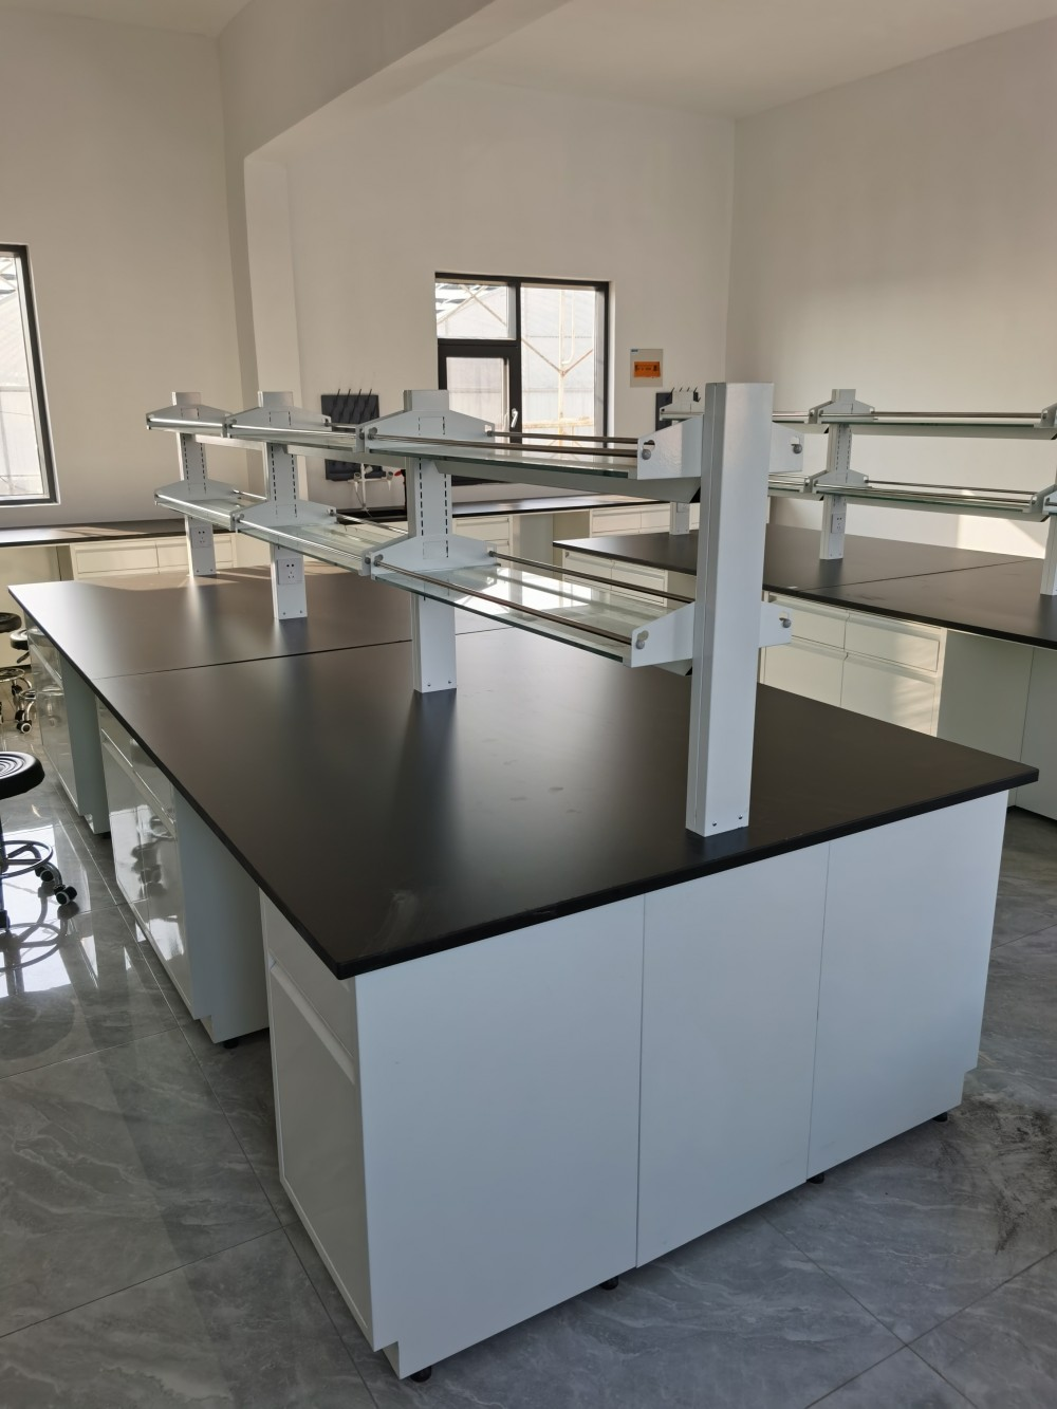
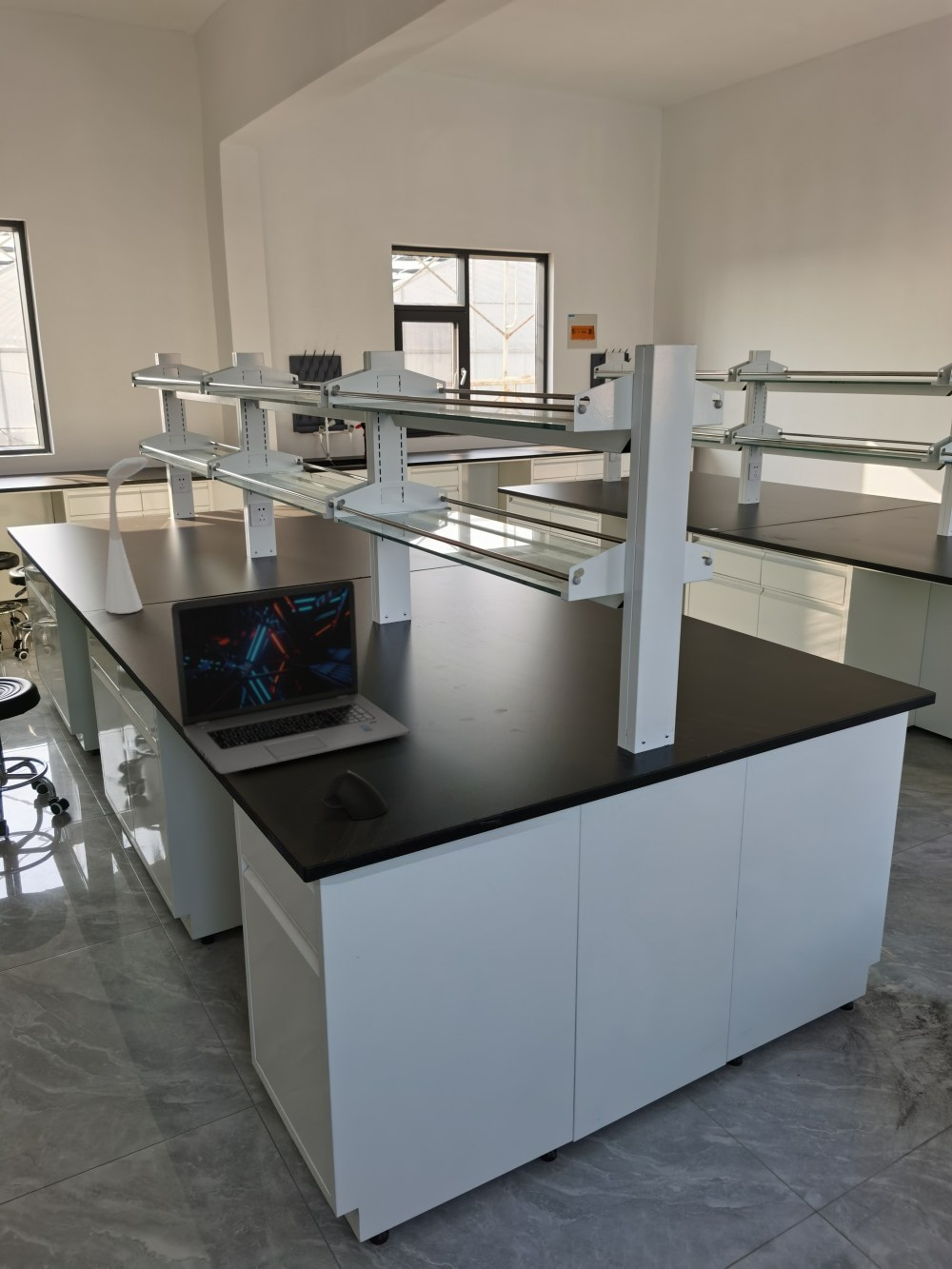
+ laptop [170,580,410,775]
+ desk lamp [105,456,149,615]
+ computer mouse [320,769,388,821]
